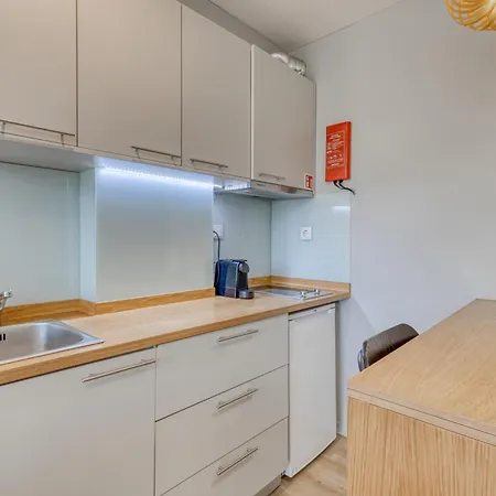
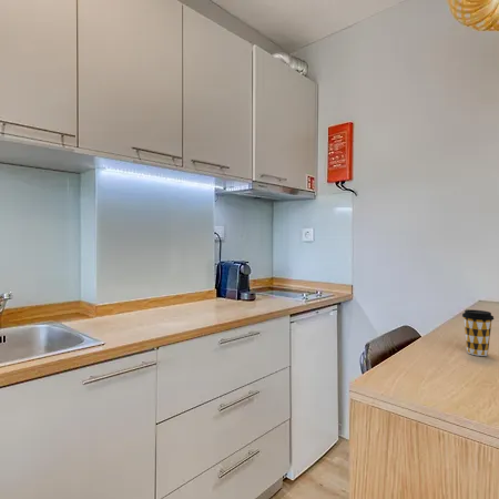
+ coffee cup [461,308,495,357]
